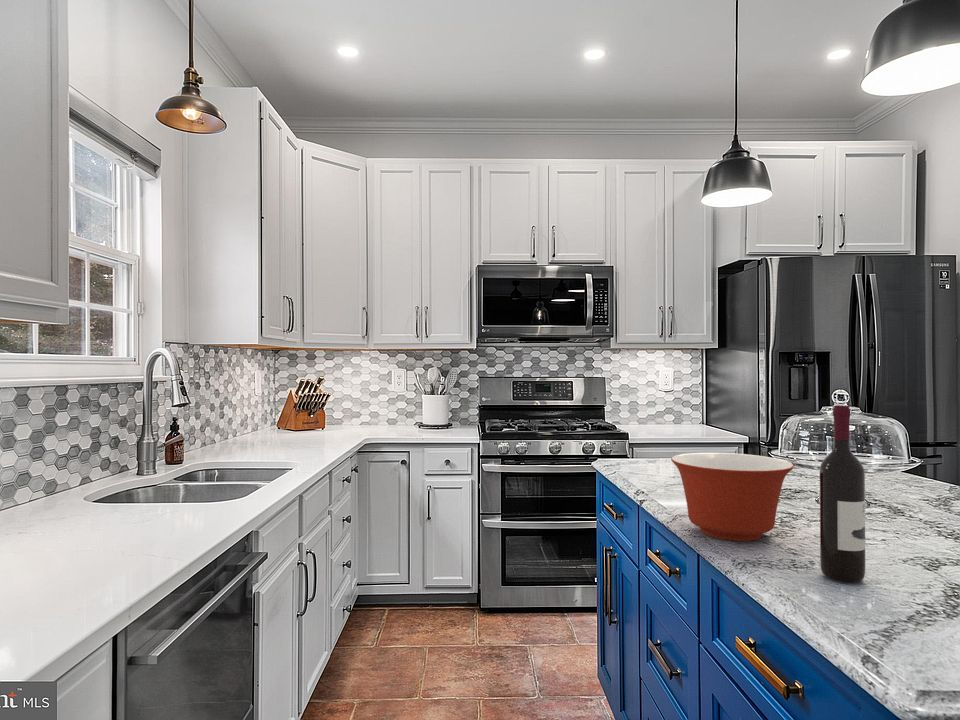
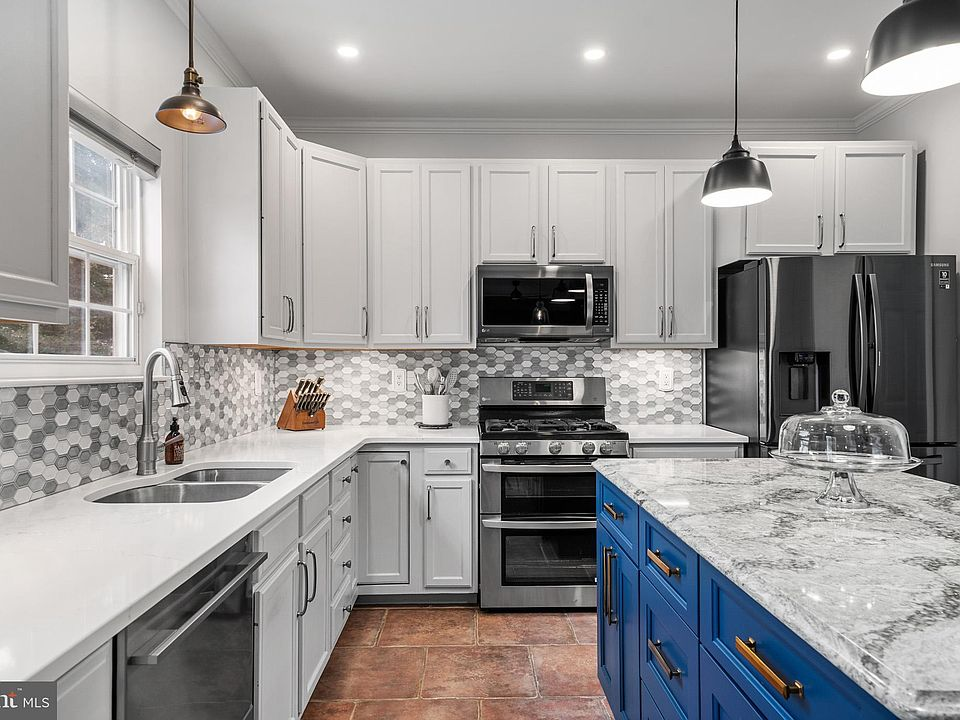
- wine bottle [819,404,866,584]
- mixing bowl [670,452,795,542]
